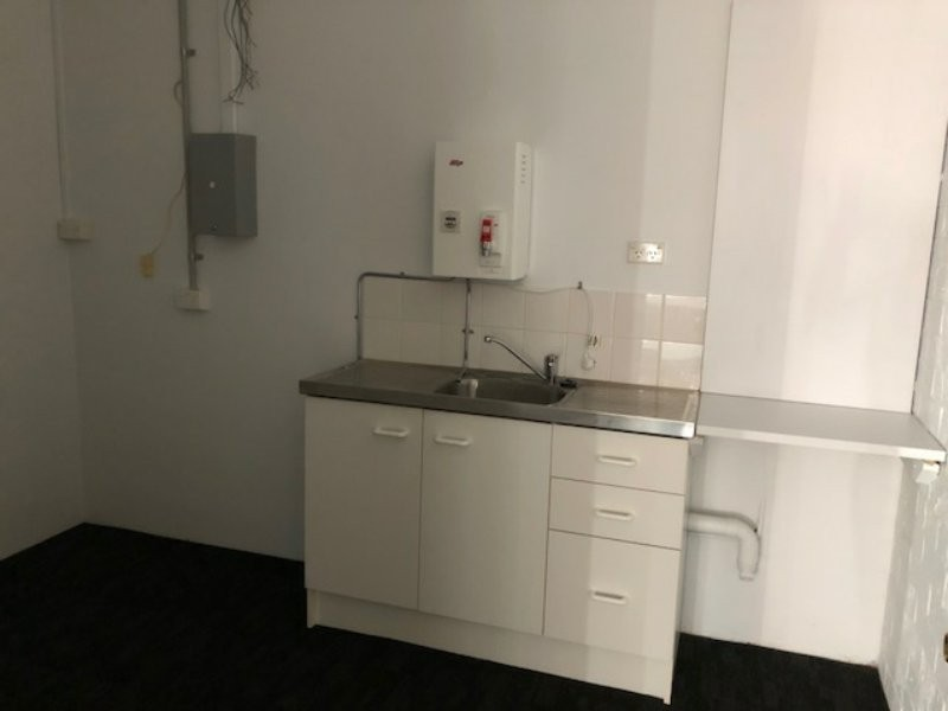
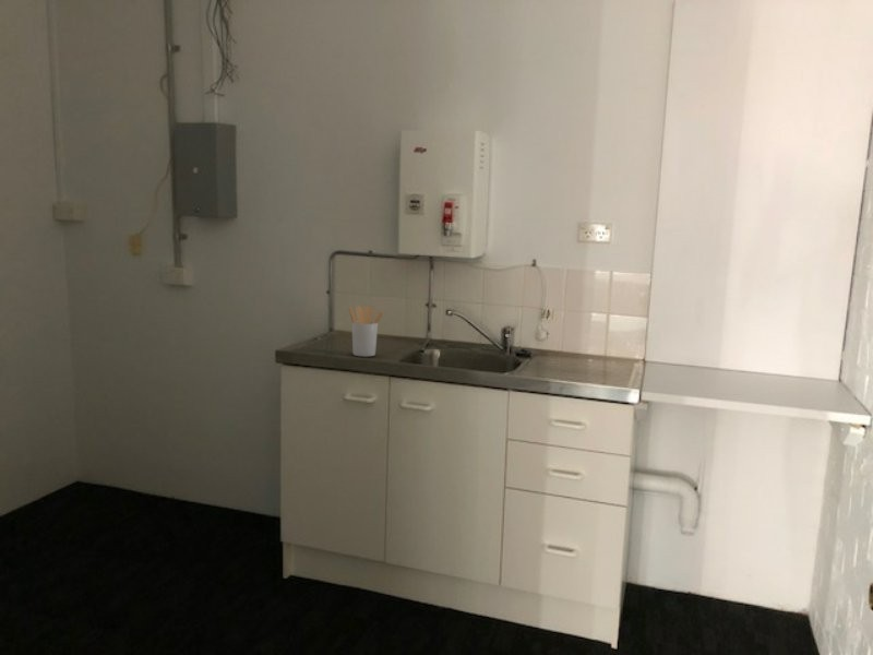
+ utensil holder [348,305,384,358]
